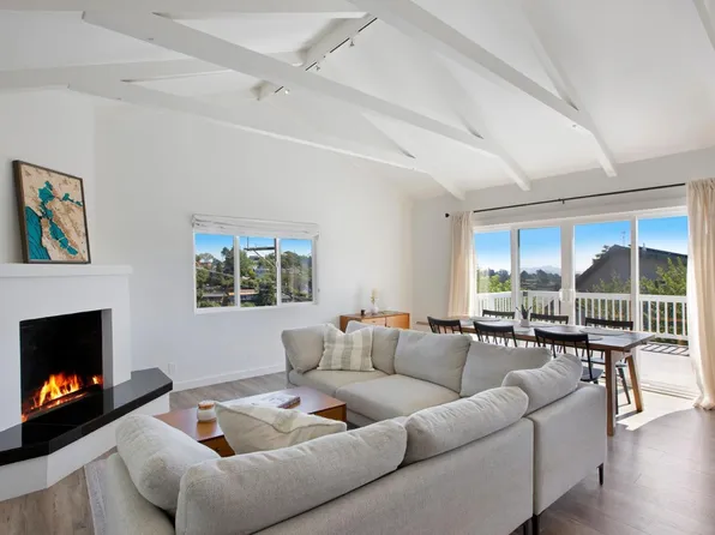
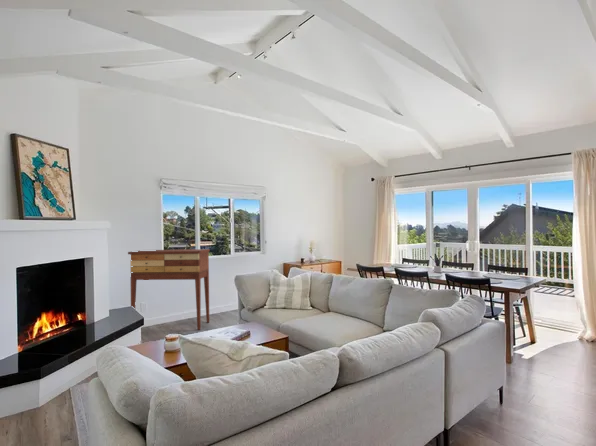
+ console table [127,248,211,331]
